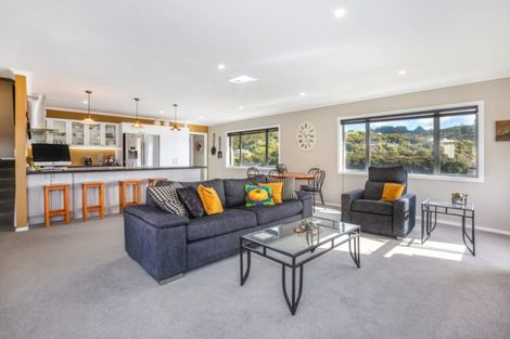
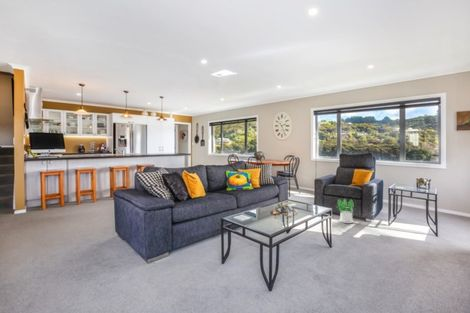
+ potted plant [336,198,354,224]
